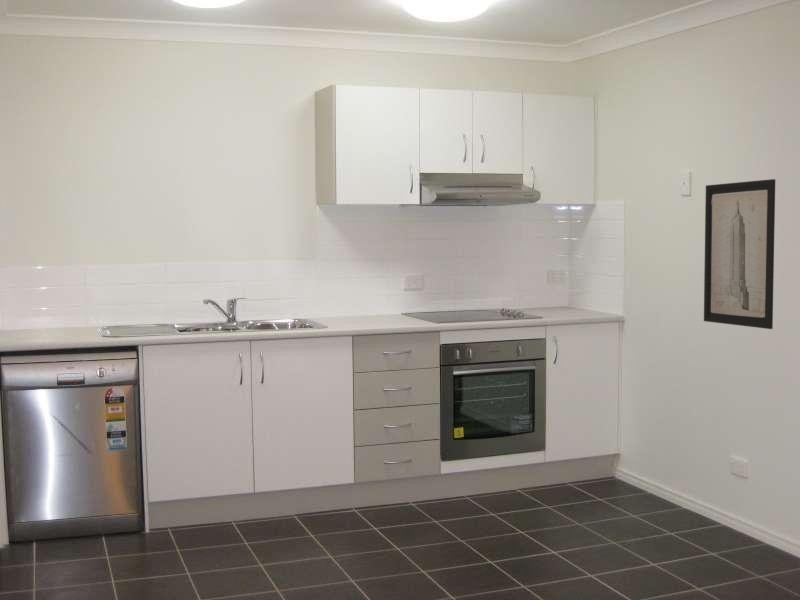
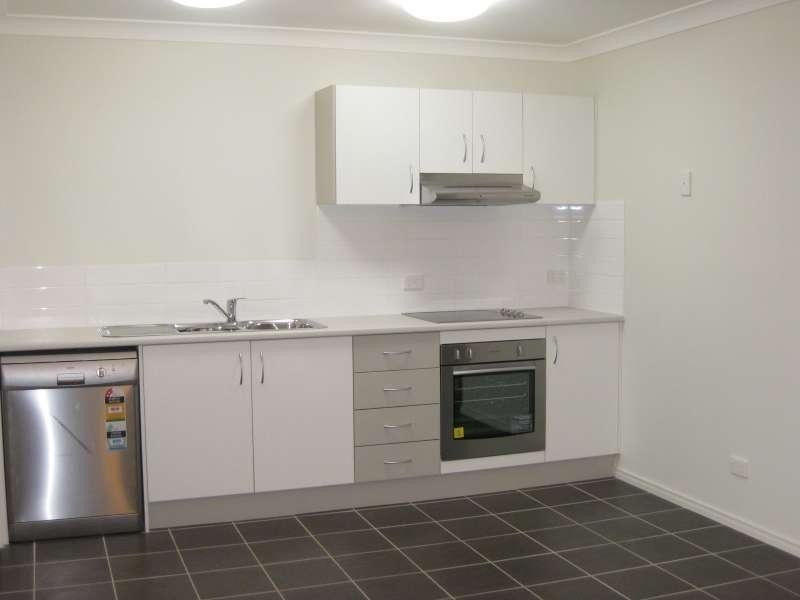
- wall art [703,178,776,330]
